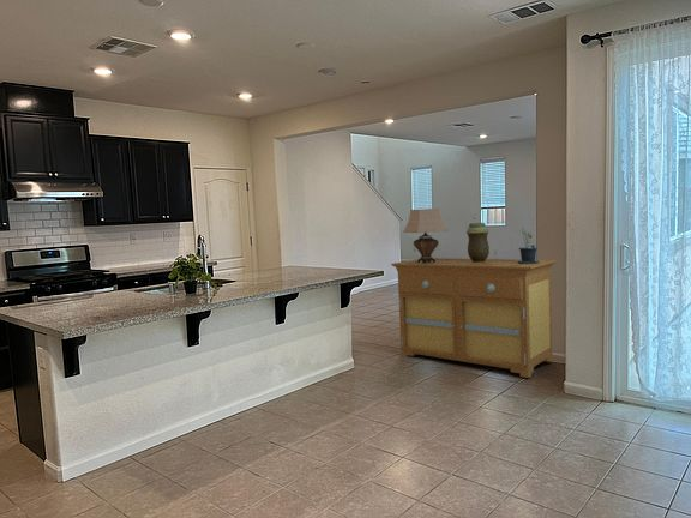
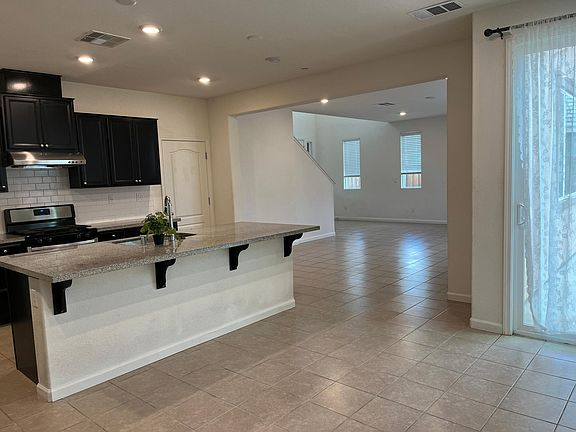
- sideboard [390,257,559,379]
- table lamp [402,207,450,264]
- decorative urn [465,222,491,263]
- potted plant [518,227,539,264]
